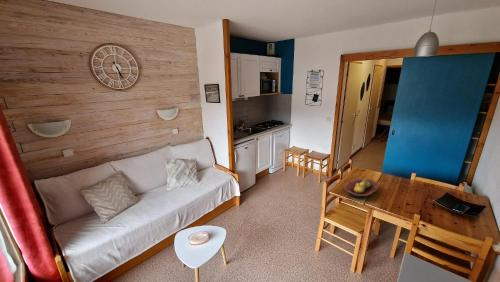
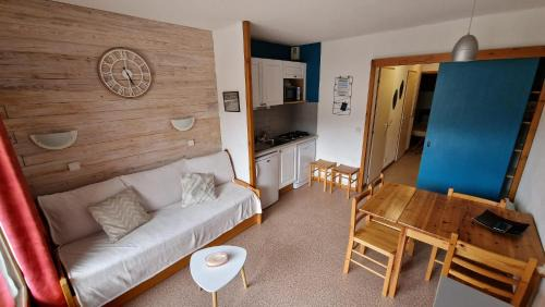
- fruit bowl [343,178,380,199]
